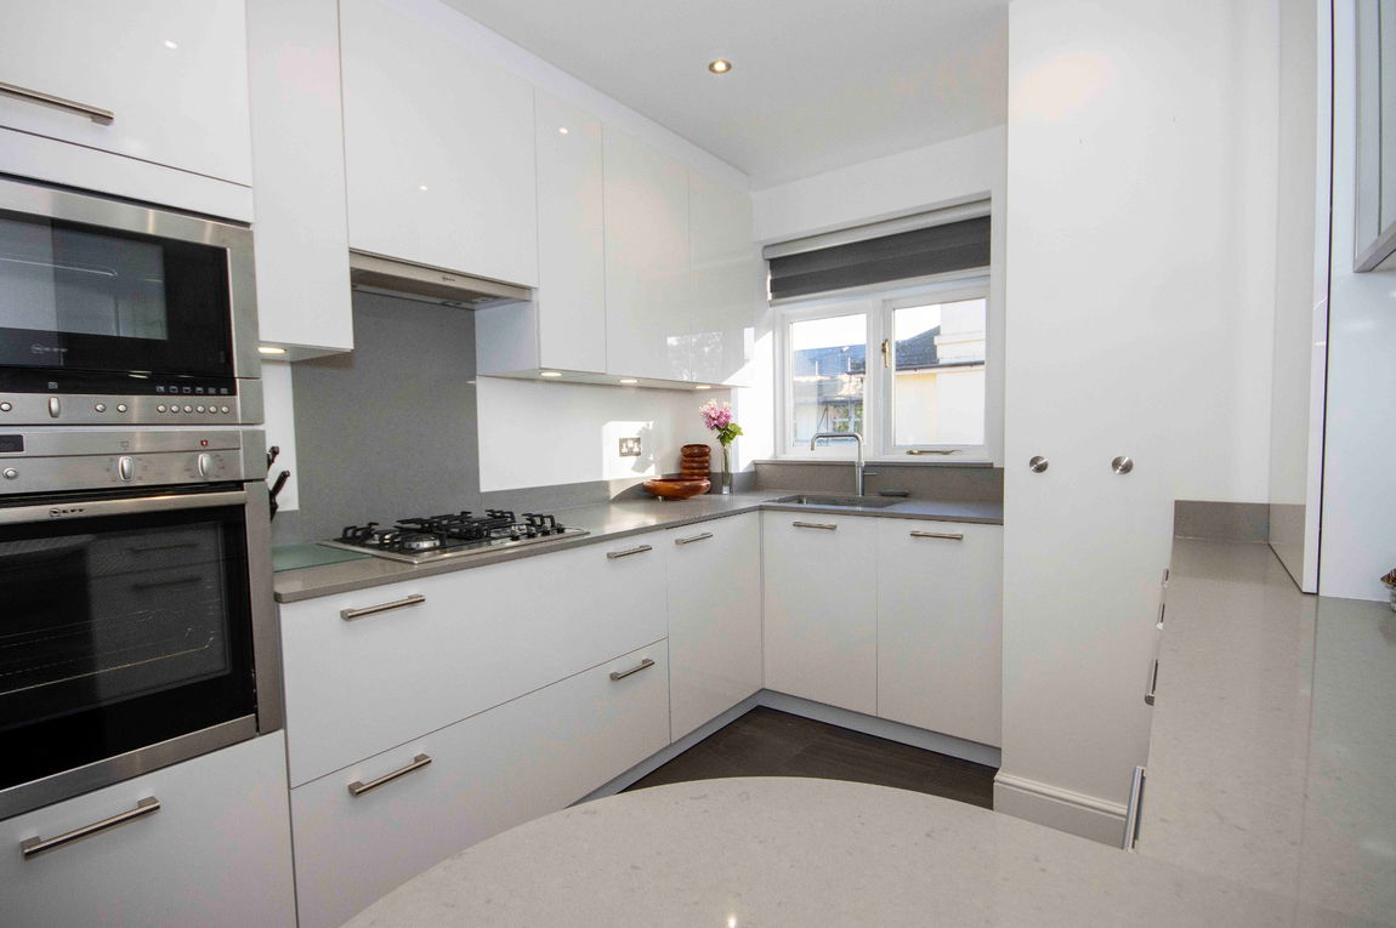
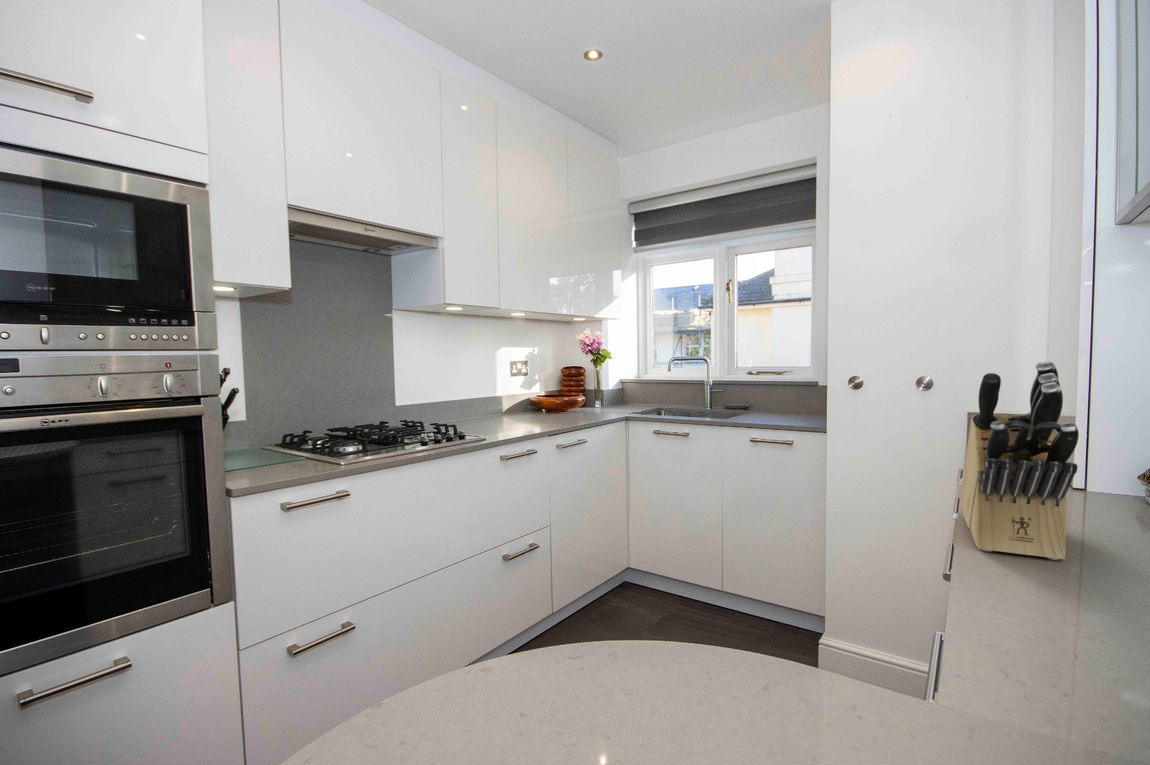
+ knife block [960,360,1080,561]
